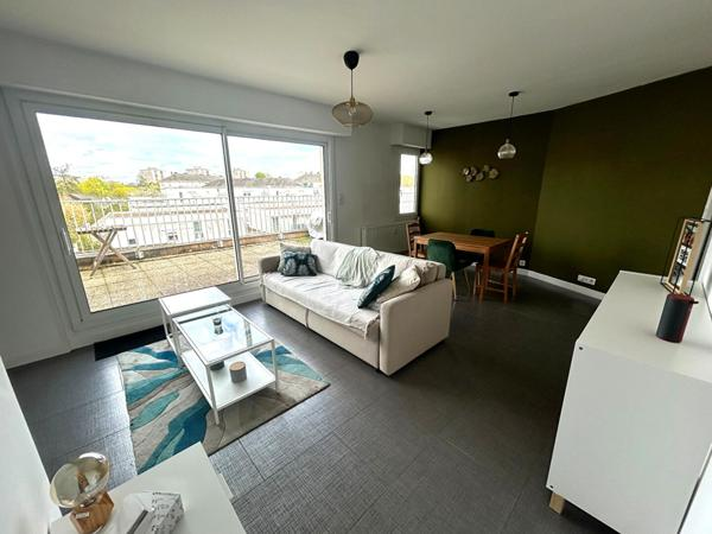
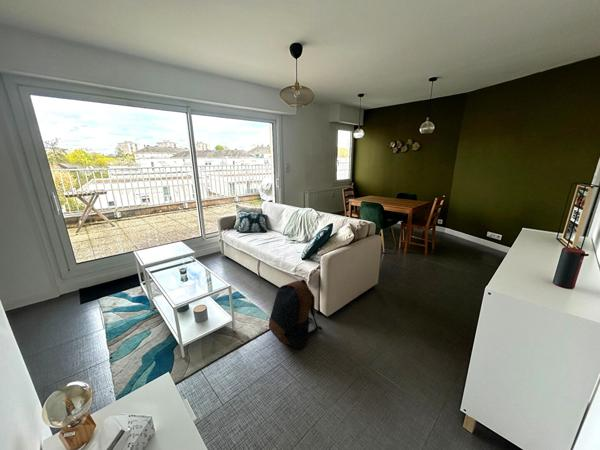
+ backpack [268,278,323,349]
